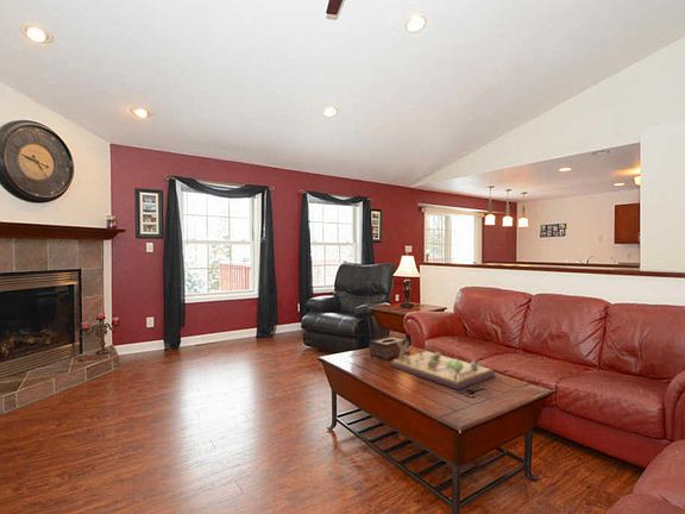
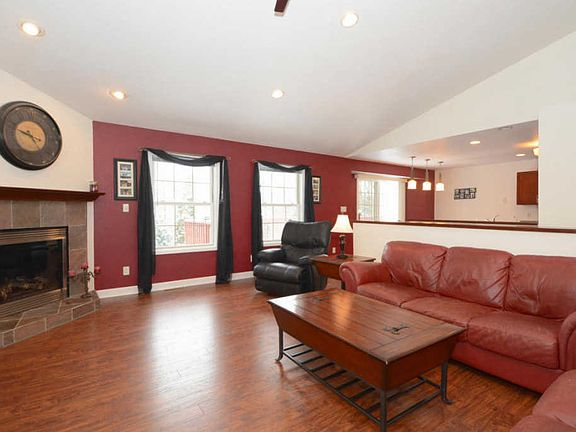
- tissue box [369,334,410,361]
- gameboard [388,339,496,391]
